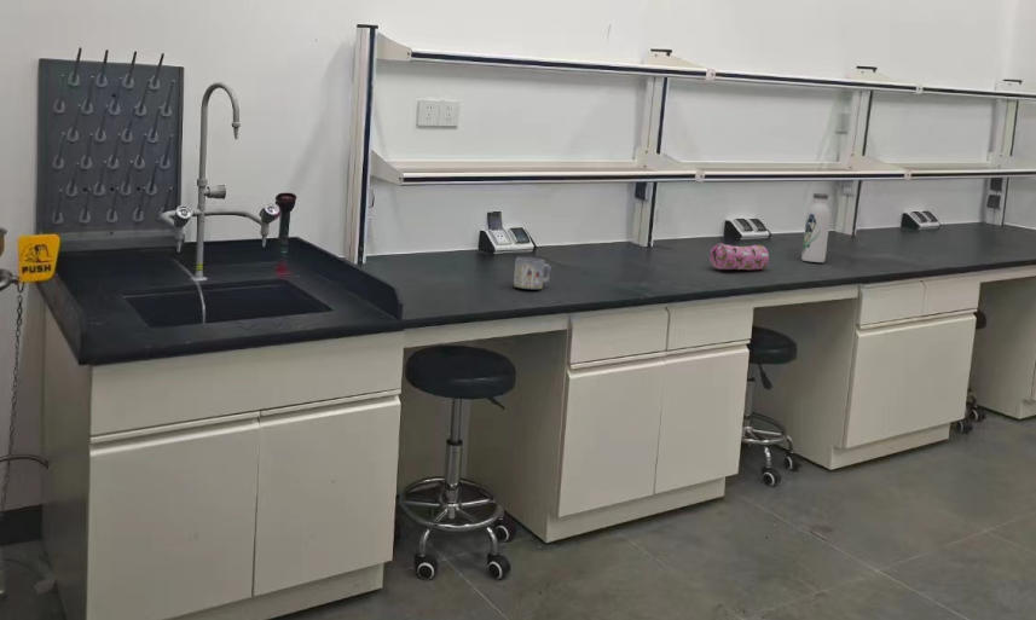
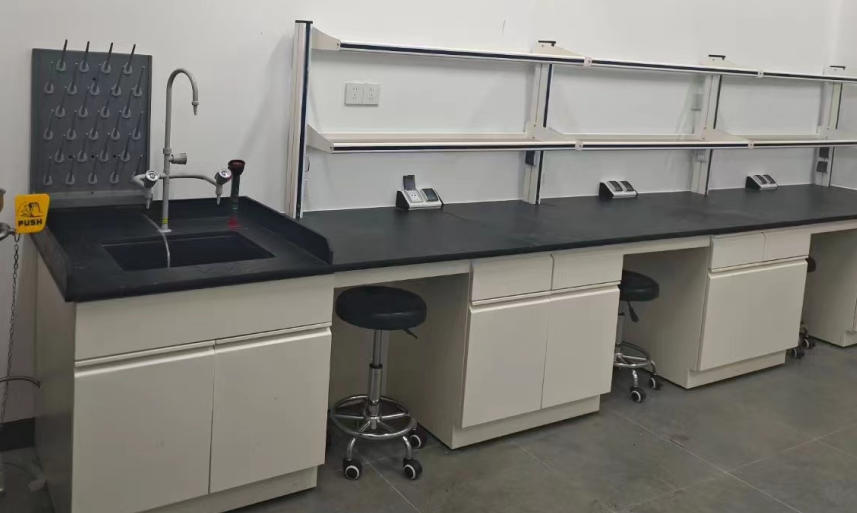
- pencil case [708,242,770,272]
- mug [513,256,552,290]
- water bottle [800,192,832,263]
